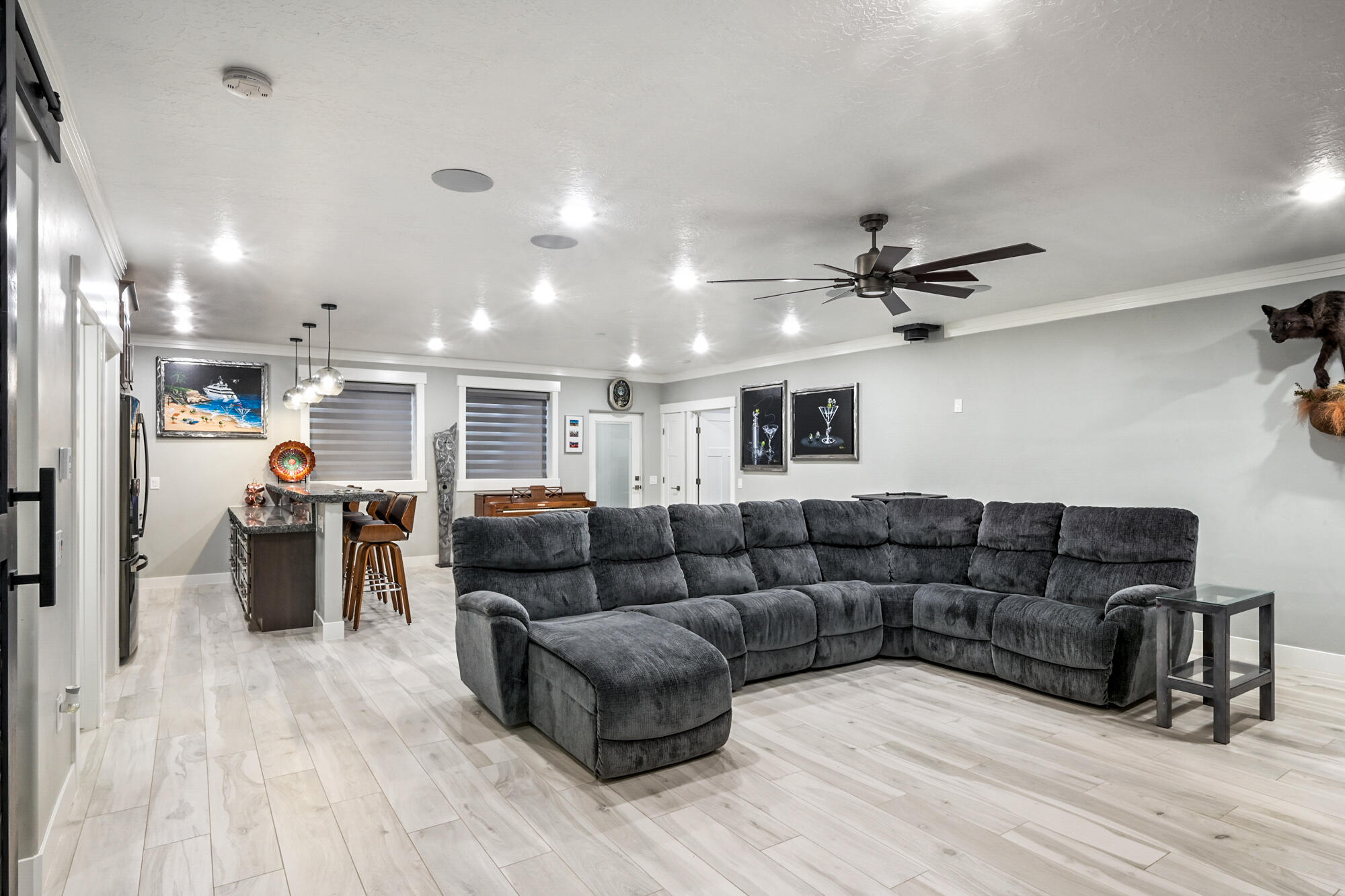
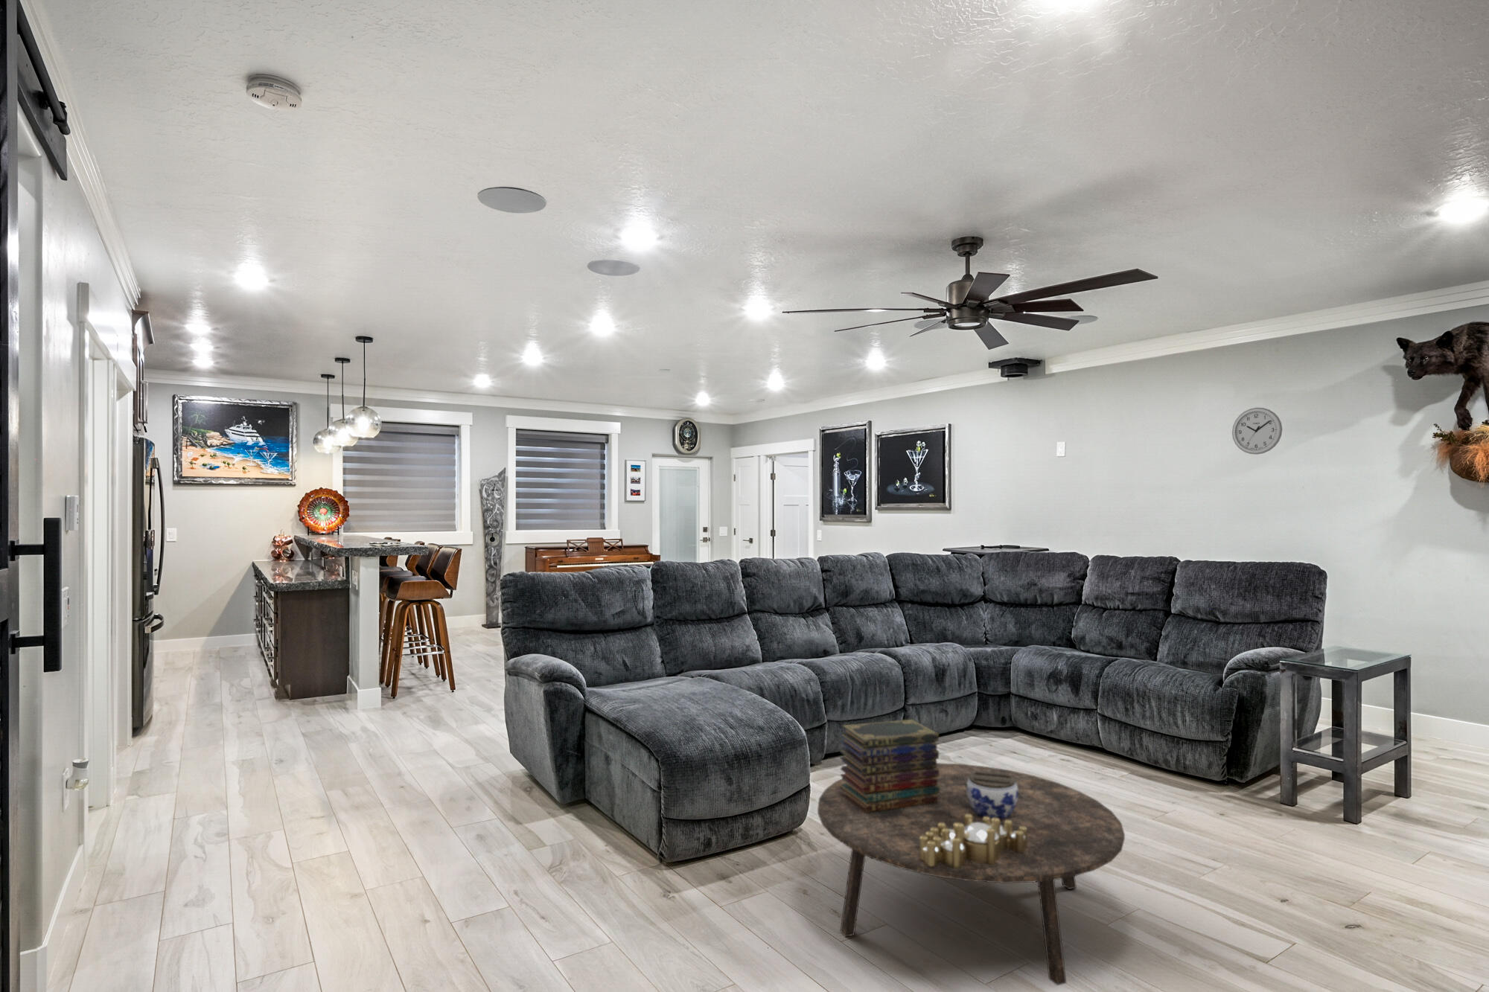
+ coffee table [817,762,1126,986]
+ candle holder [920,814,1027,868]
+ wall clock [1231,407,1283,455]
+ jar [966,771,1017,819]
+ book stack [839,719,940,814]
